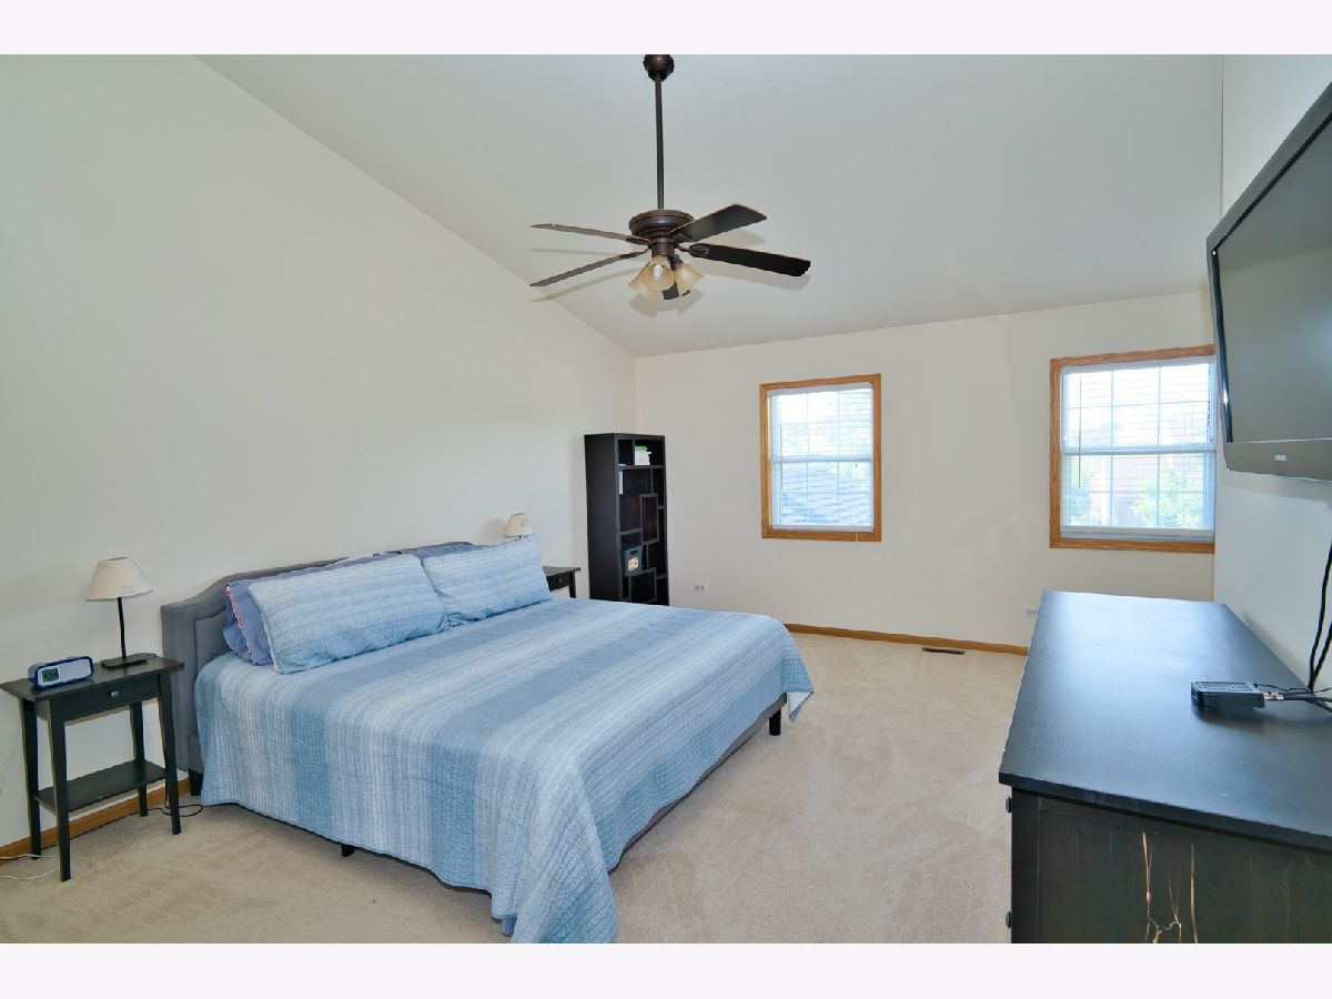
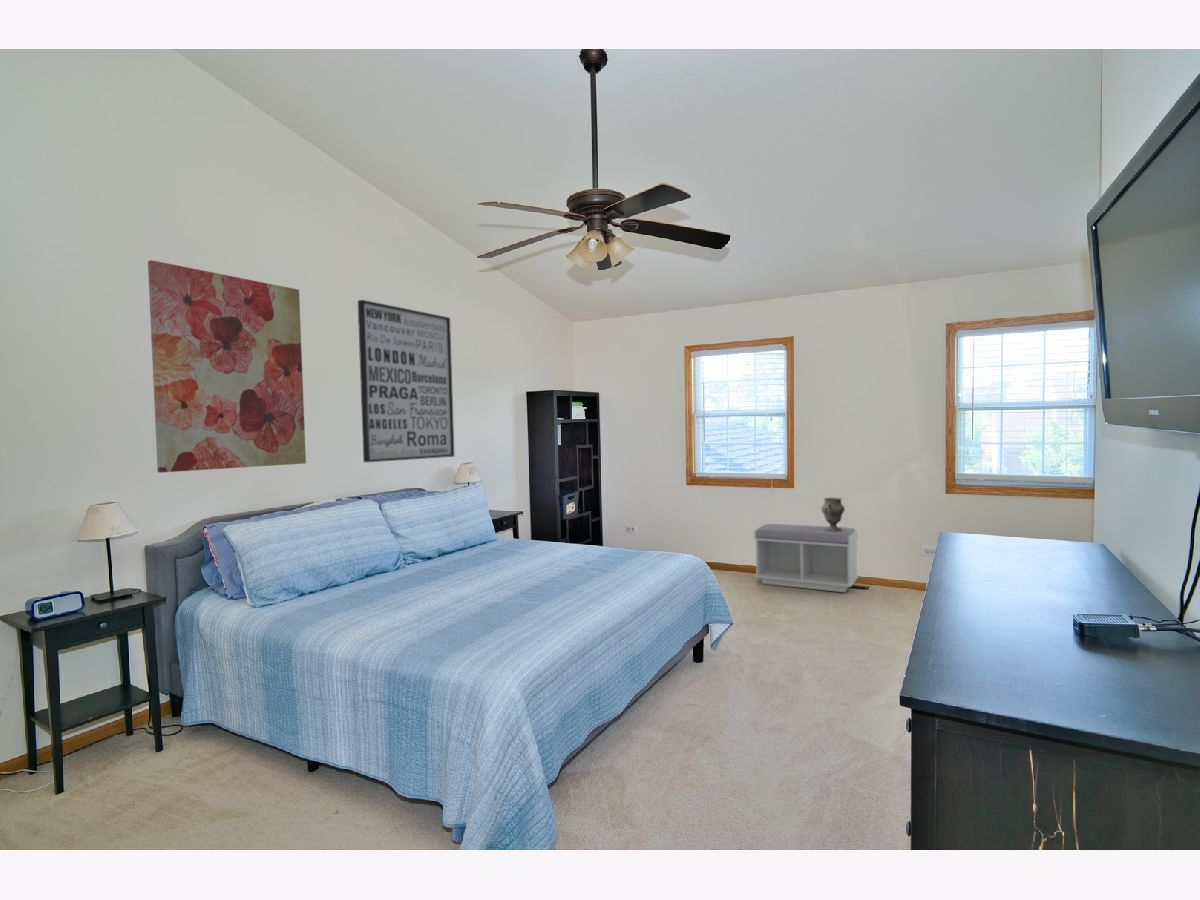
+ wall art [147,259,307,474]
+ decorative vase [820,497,846,531]
+ bench [753,523,859,593]
+ wall art [357,299,455,463]
